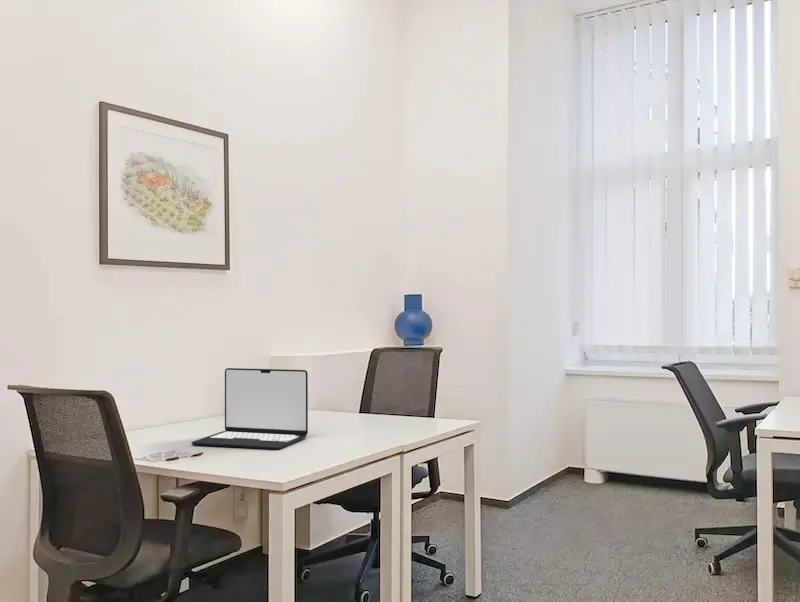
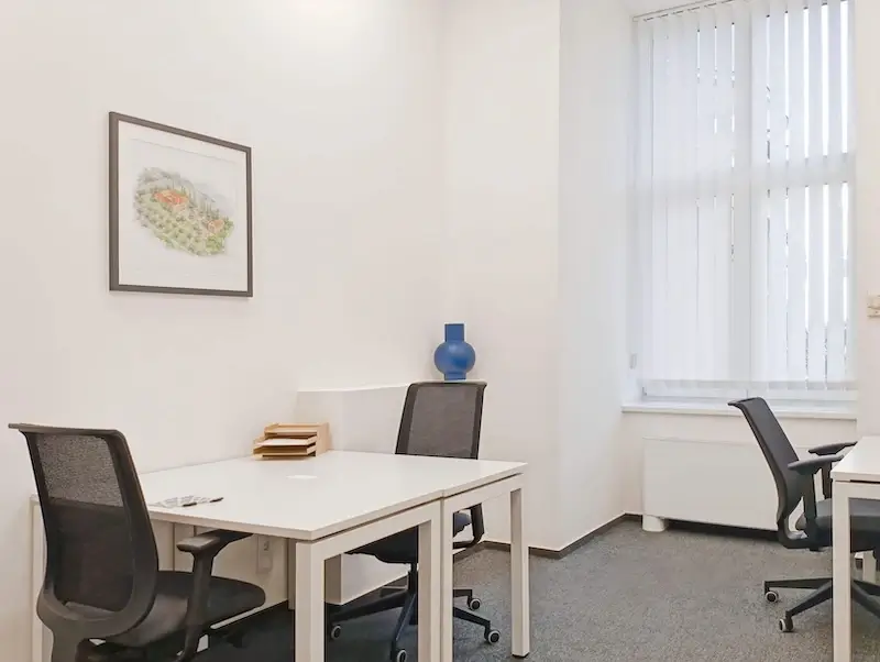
- laptop [191,367,309,450]
